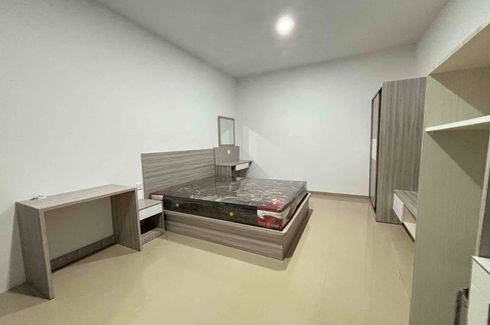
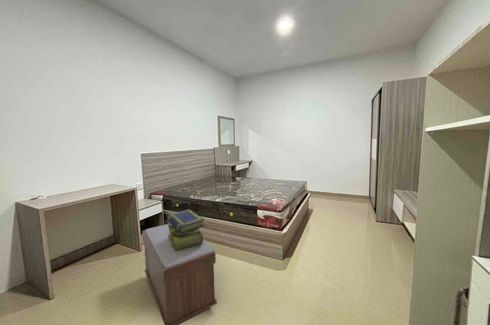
+ stack of books [166,208,206,253]
+ bench [141,223,218,325]
